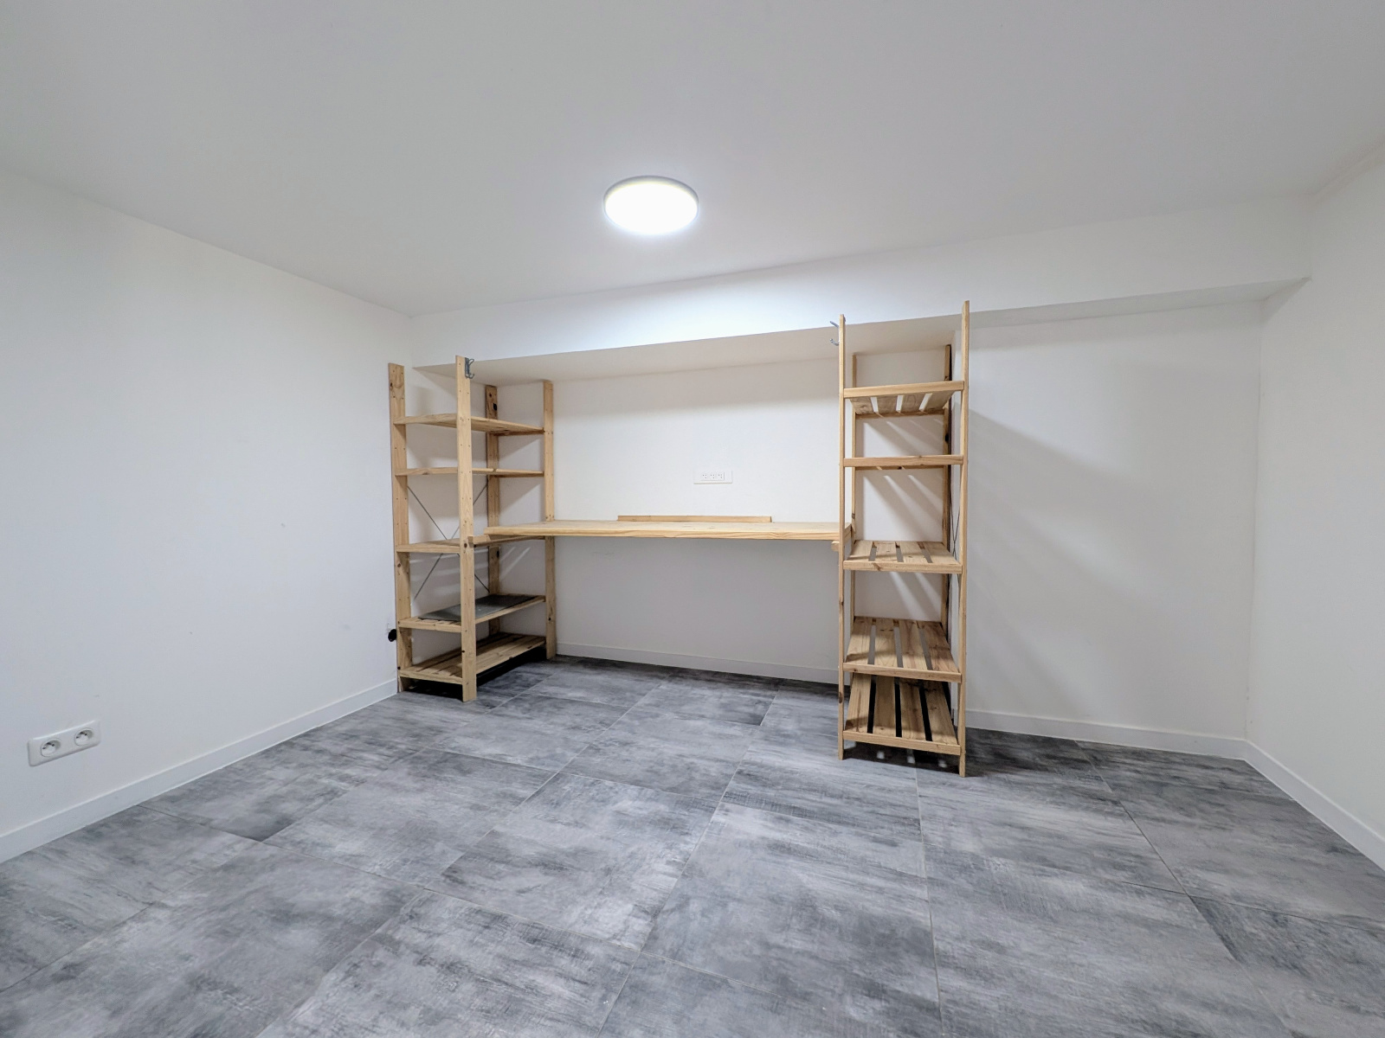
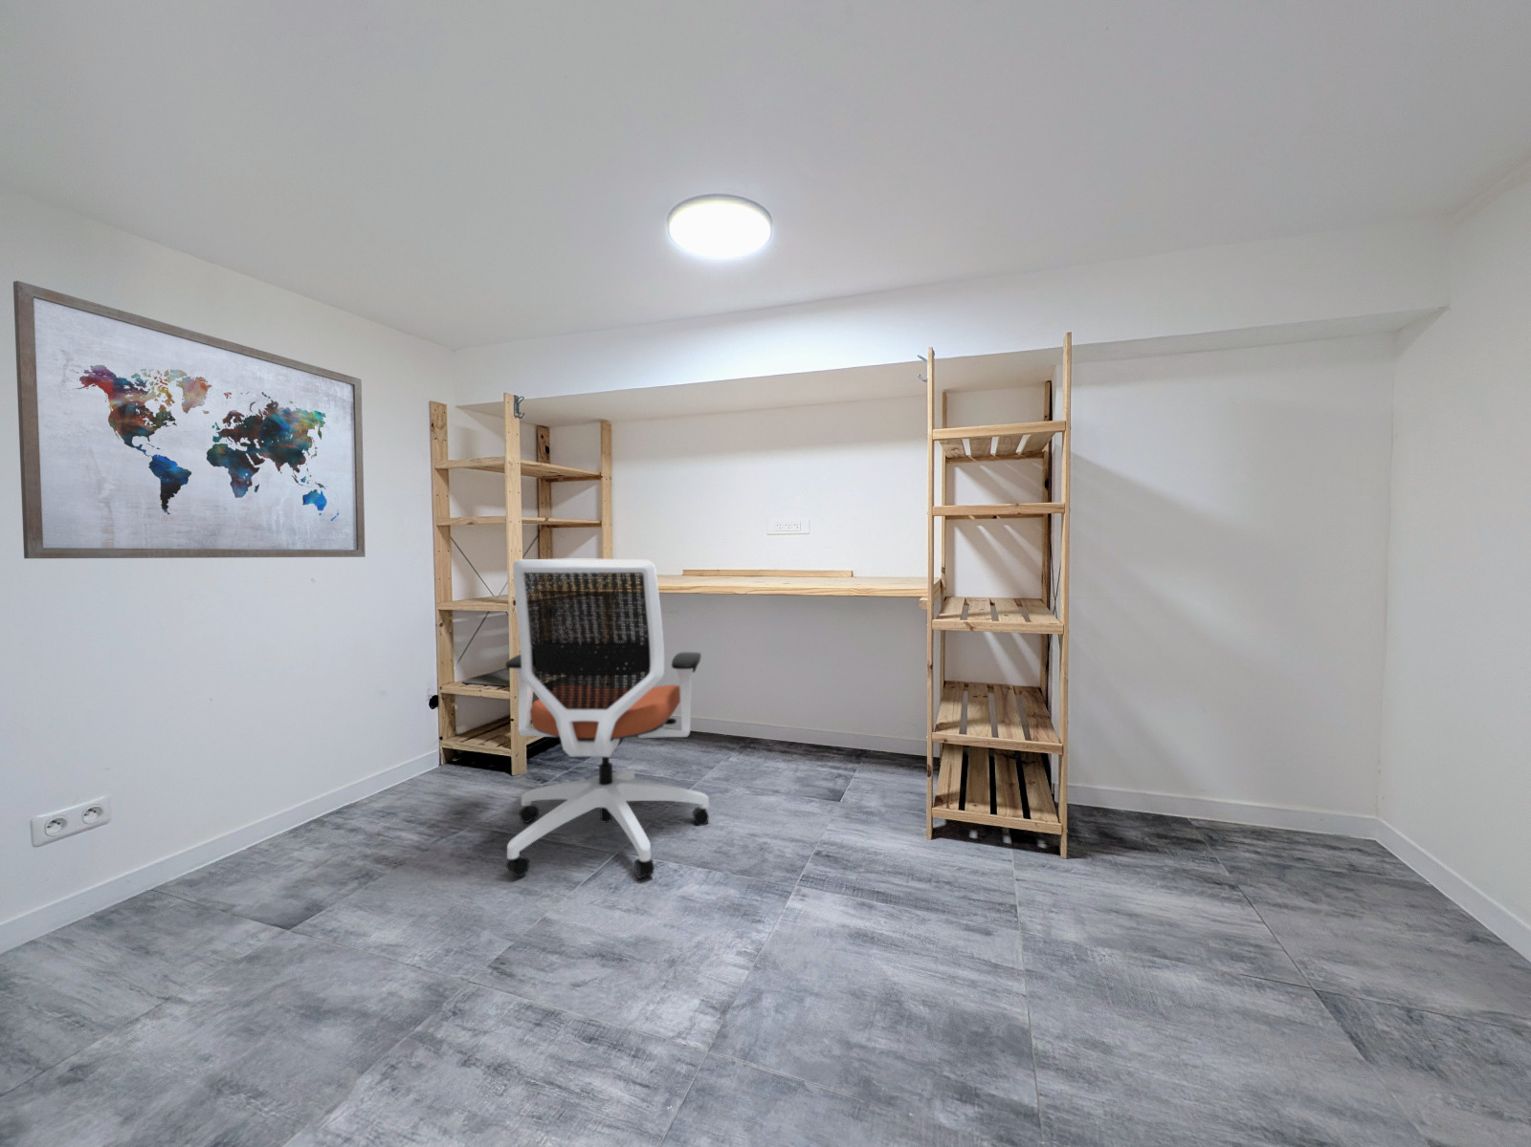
+ office chair [504,558,710,880]
+ wall art [12,280,366,559]
